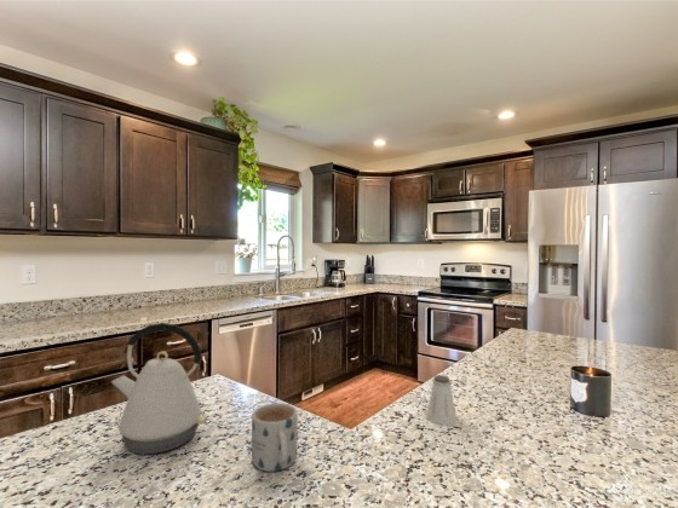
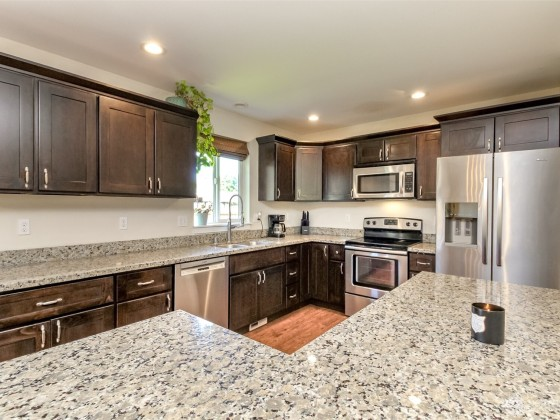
- mug [251,402,299,473]
- kettle [110,322,208,455]
- saltshaker [425,374,458,426]
